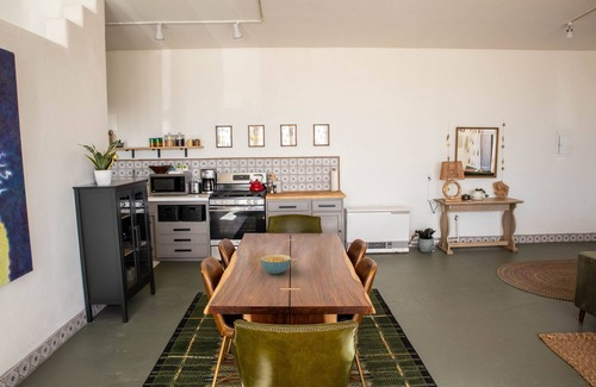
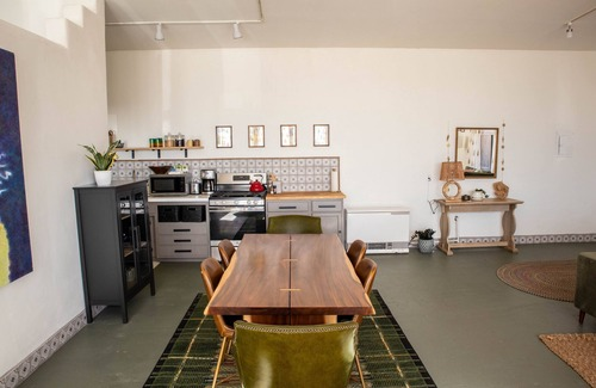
- cereal bowl [260,254,292,275]
